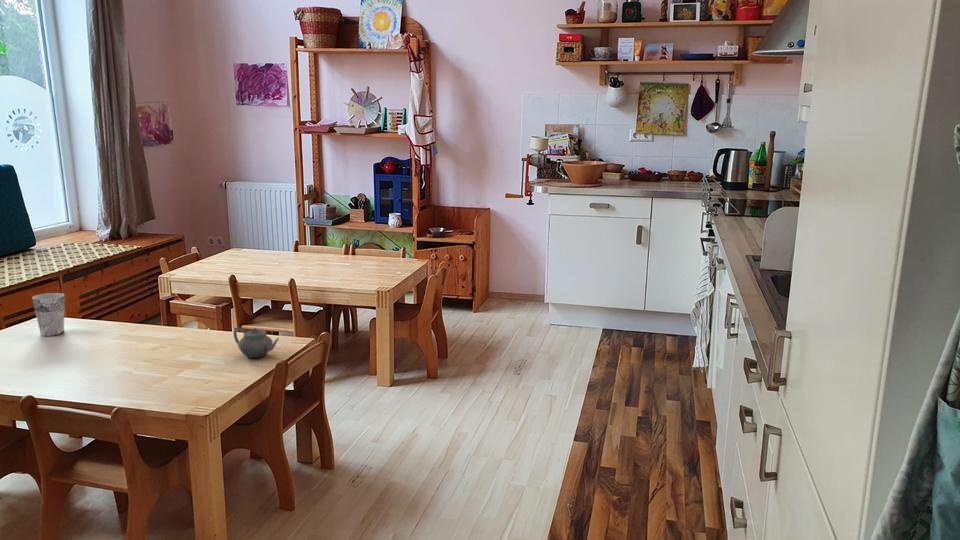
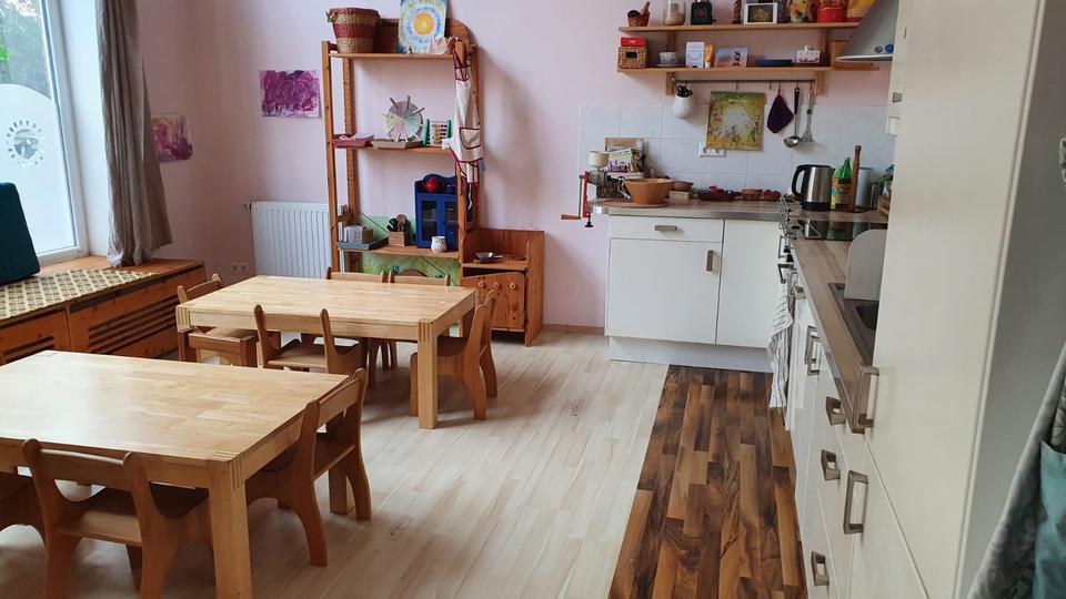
- cup [31,292,66,337]
- teapot [233,326,280,359]
